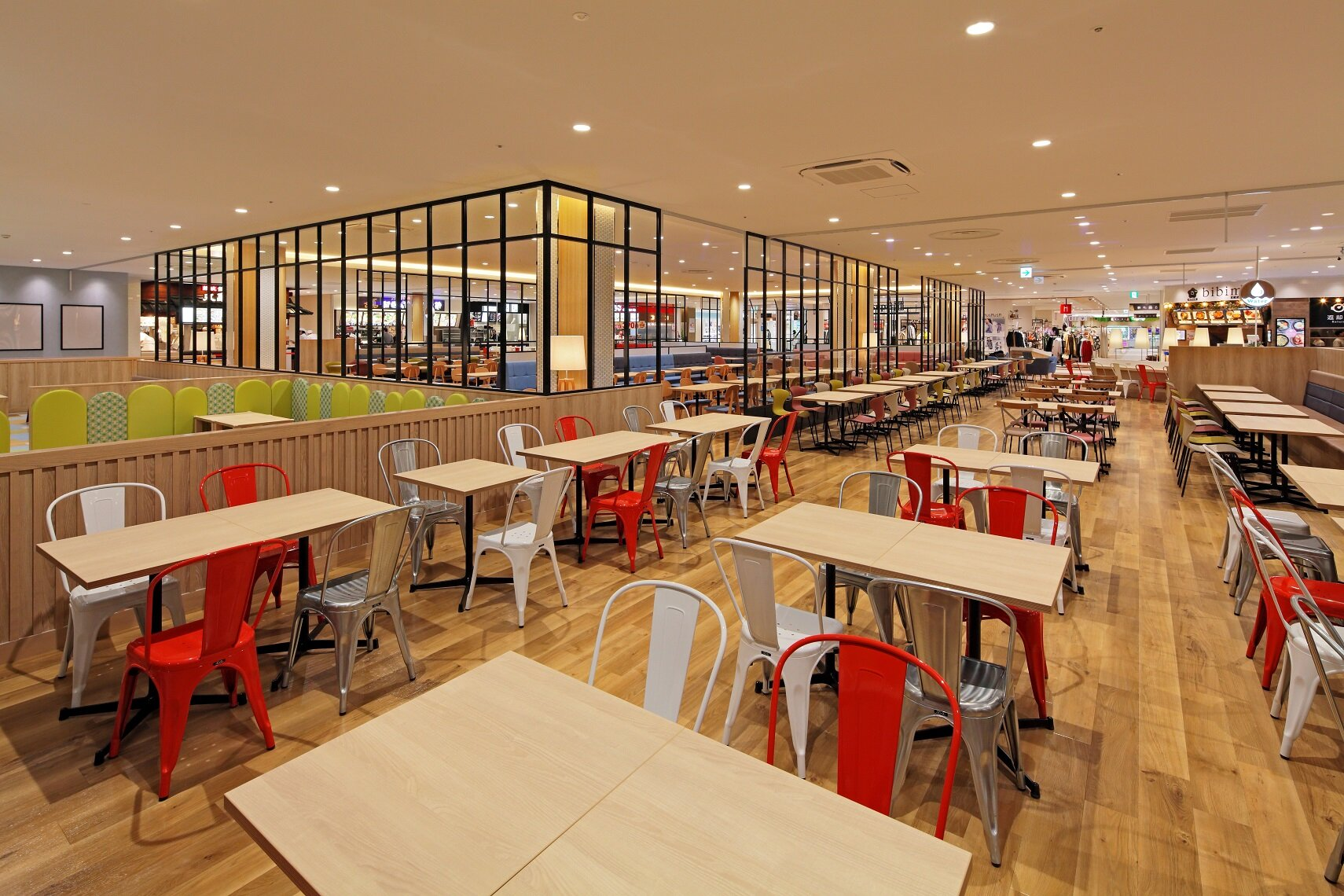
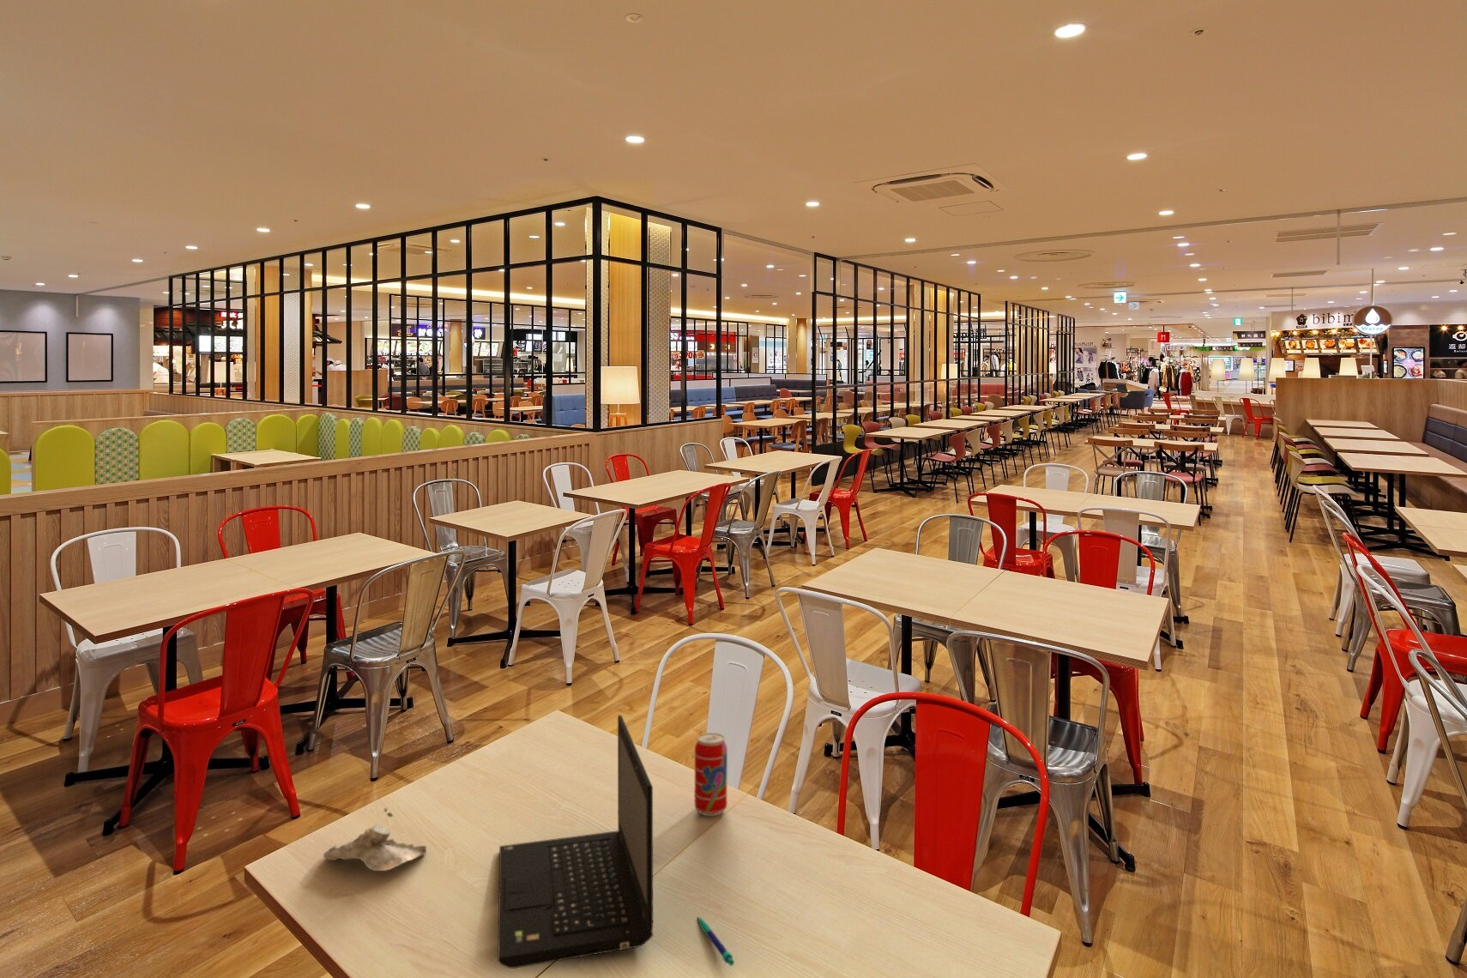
+ tissue [323,808,427,872]
+ beverage can [694,731,728,816]
+ laptop [497,714,654,969]
+ pen [696,916,736,967]
